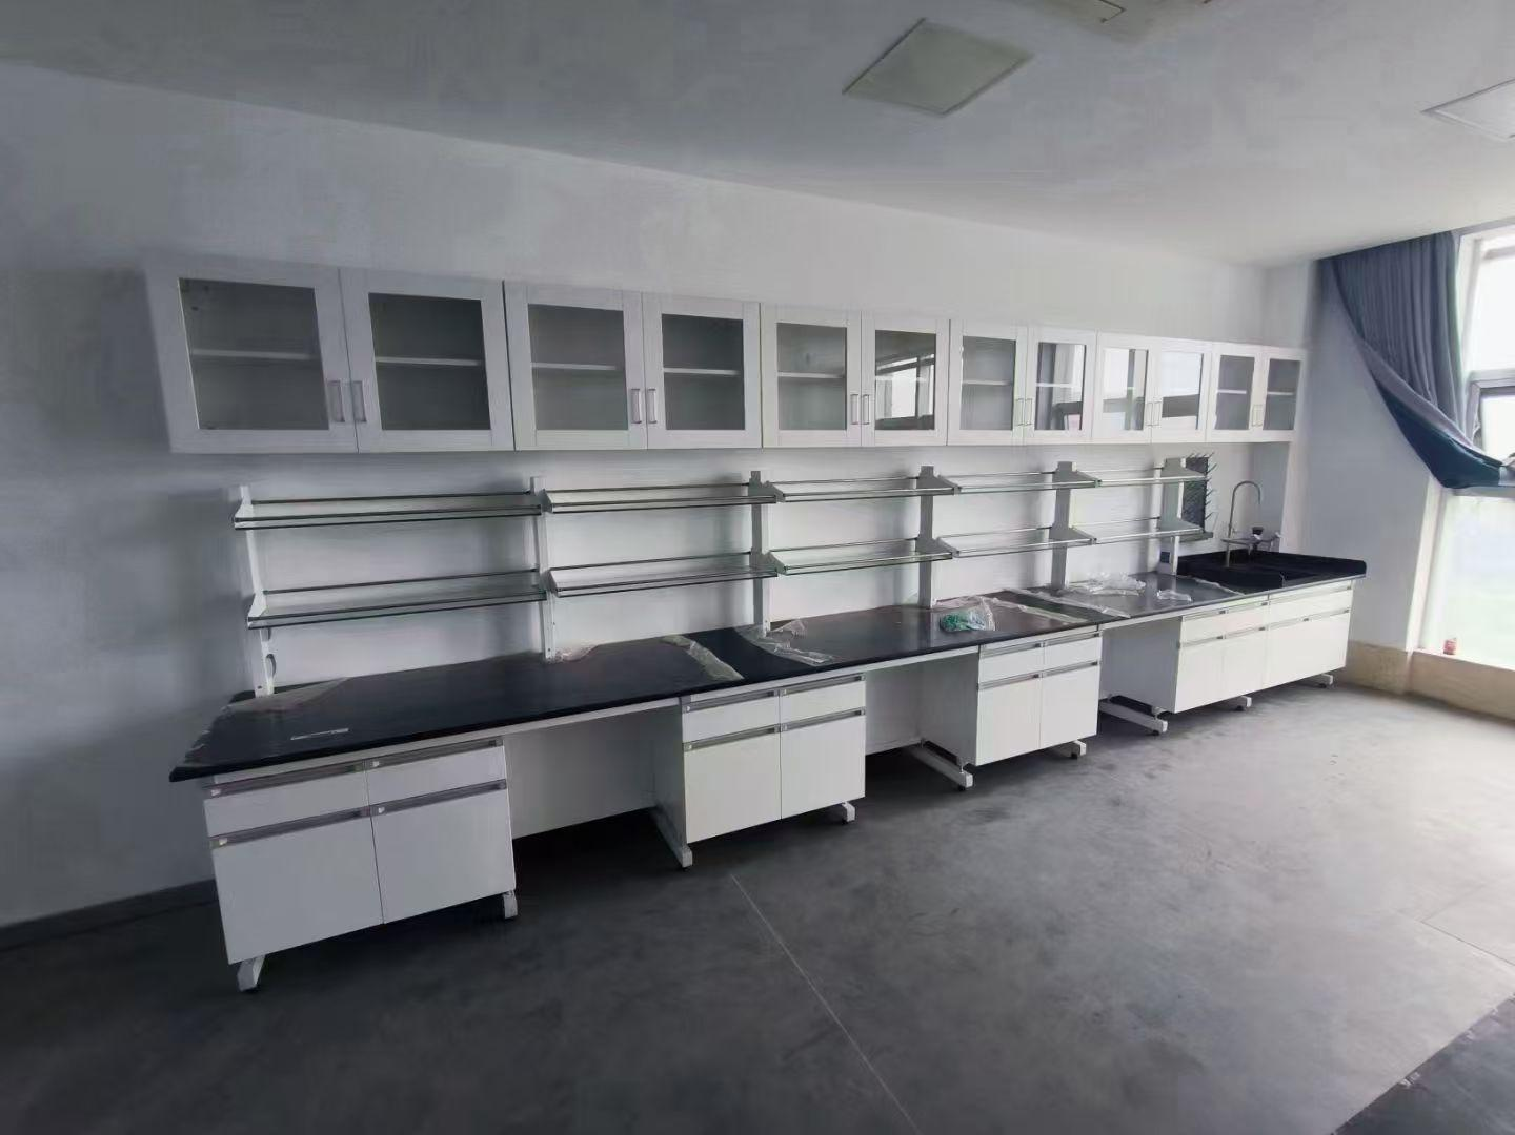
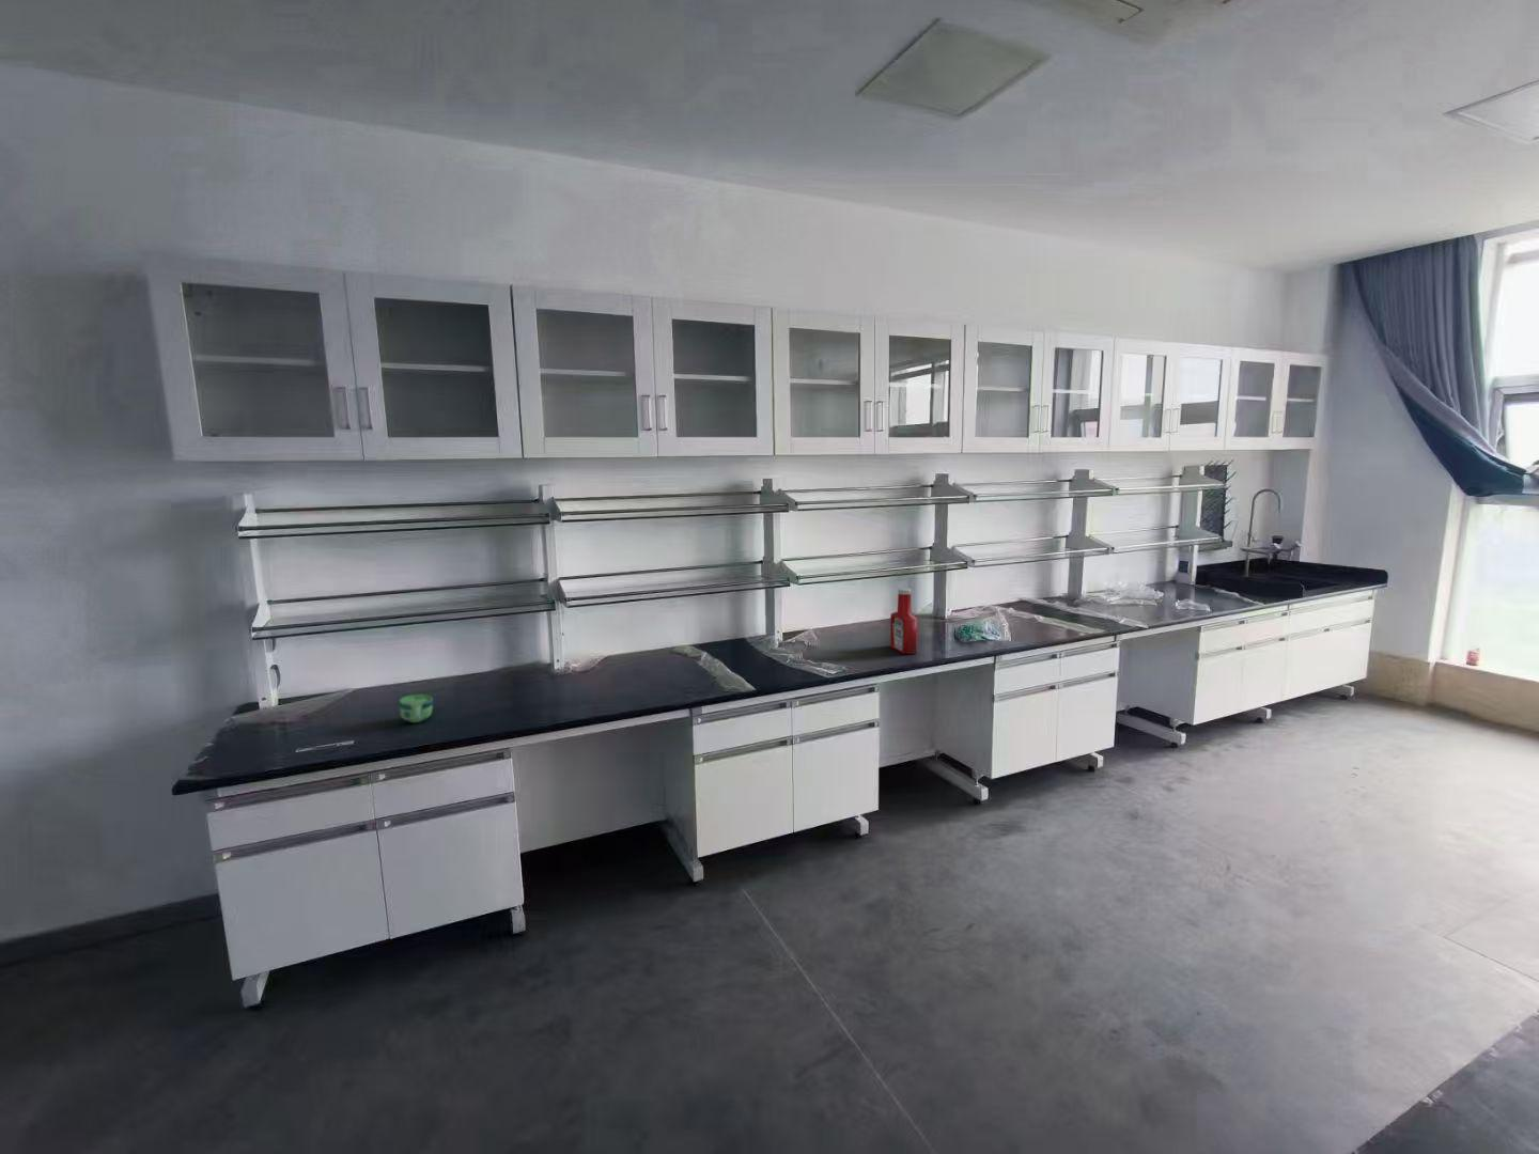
+ cup [399,693,434,724]
+ soap bottle [889,588,919,655]
